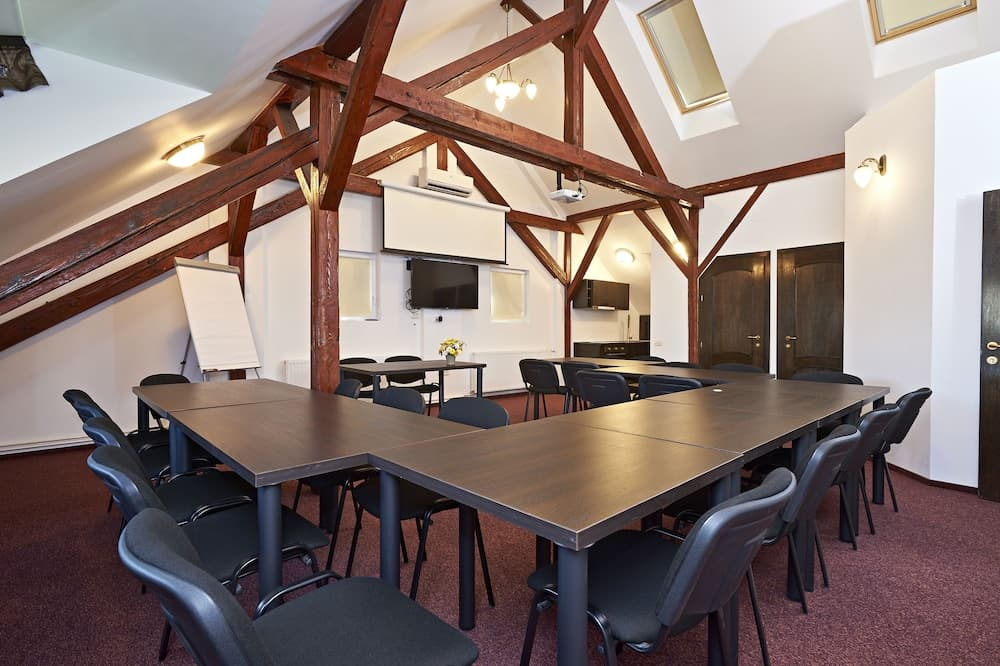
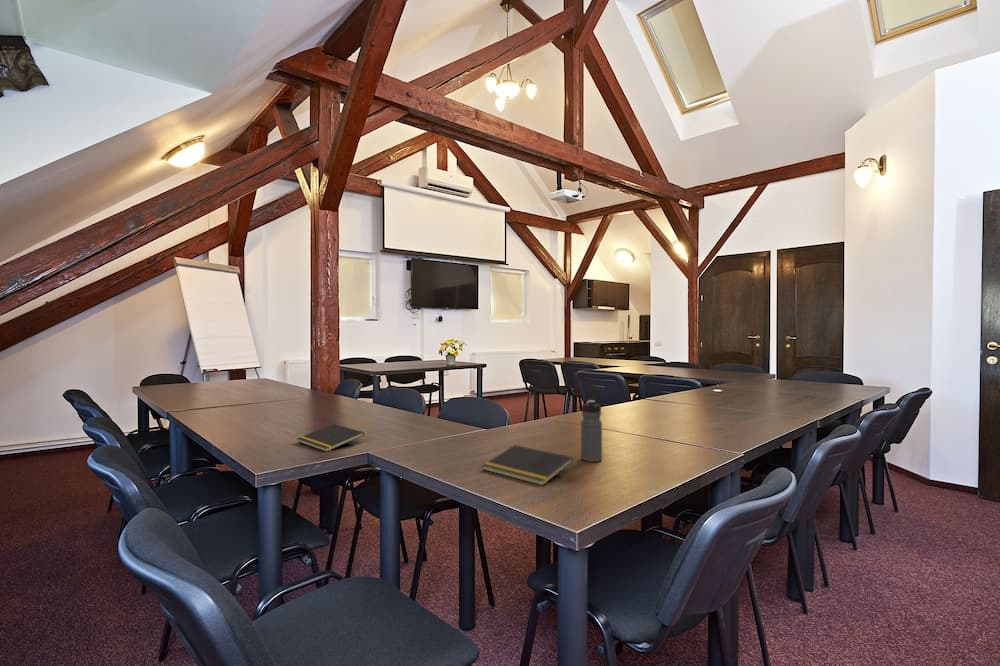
+ notepad [296,423,365,453]
+ water bottle [580,399,603,463]
+ notepad [481,444,574,487]
